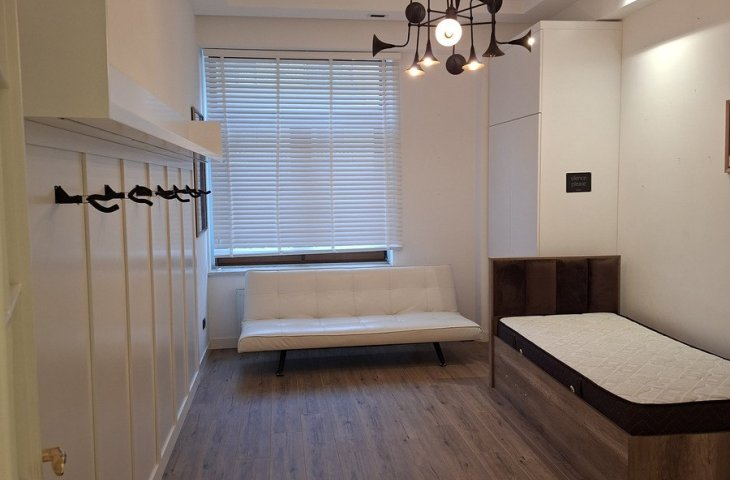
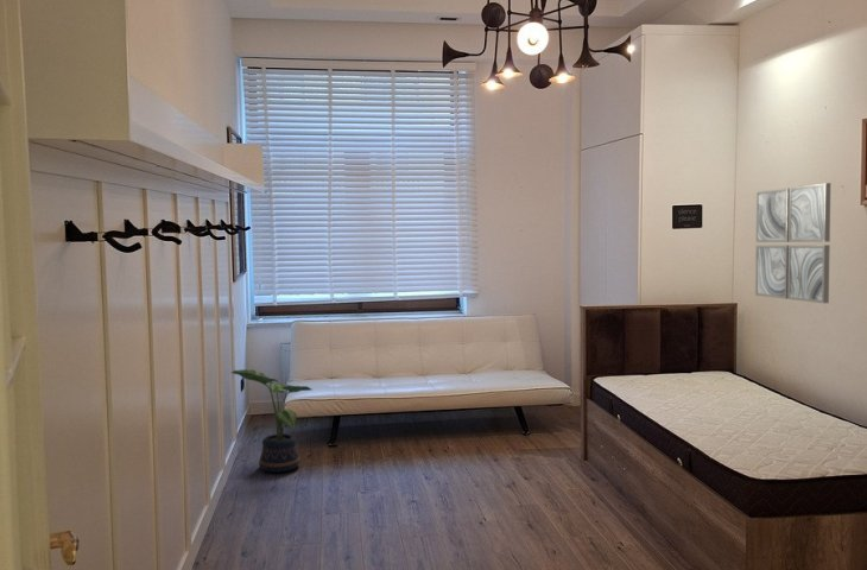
+ potted plant [230,368,312,474]
+ wall art [754,182,831,304]
